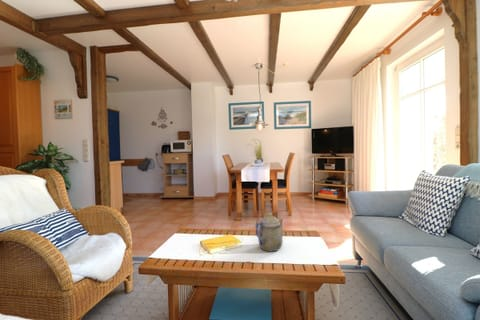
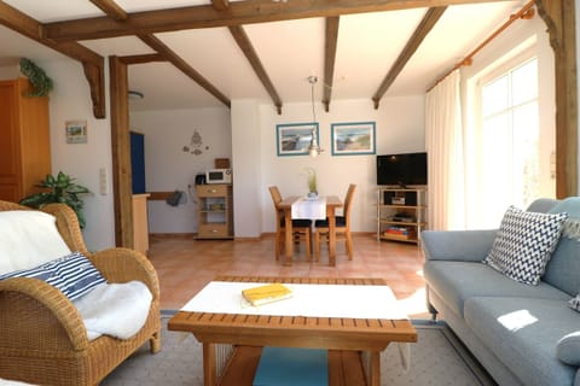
- teapot [255,212,284,252]
